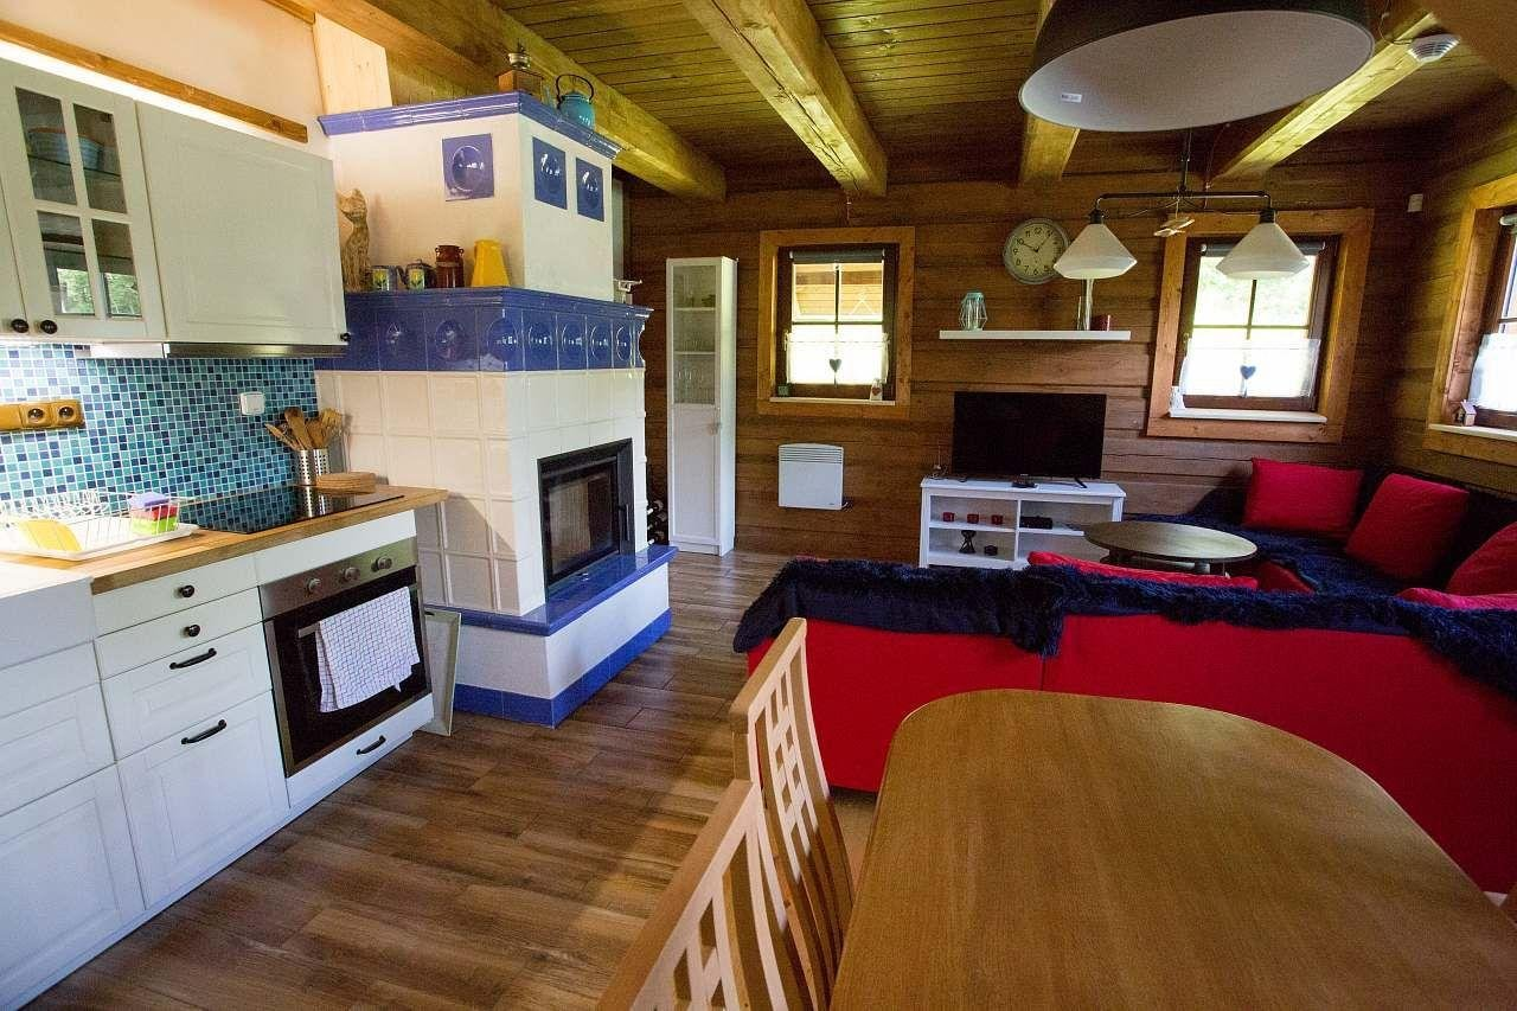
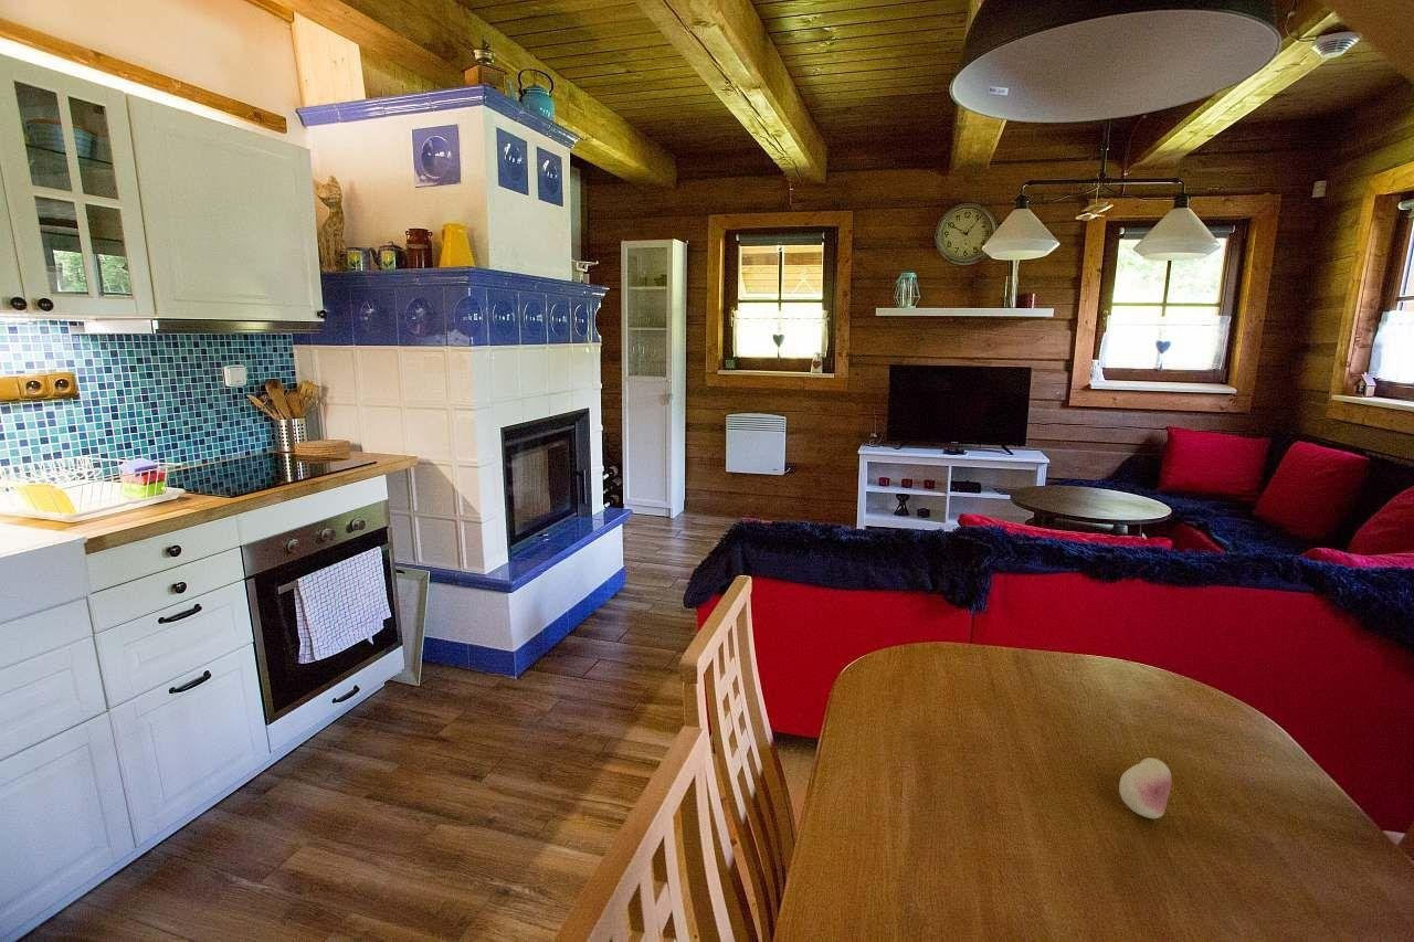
+ fruit [1118,756,1172,819]
